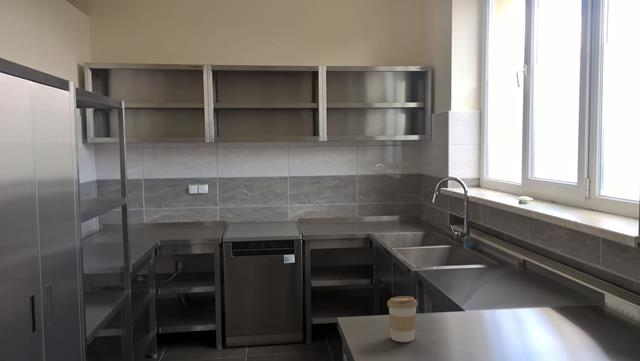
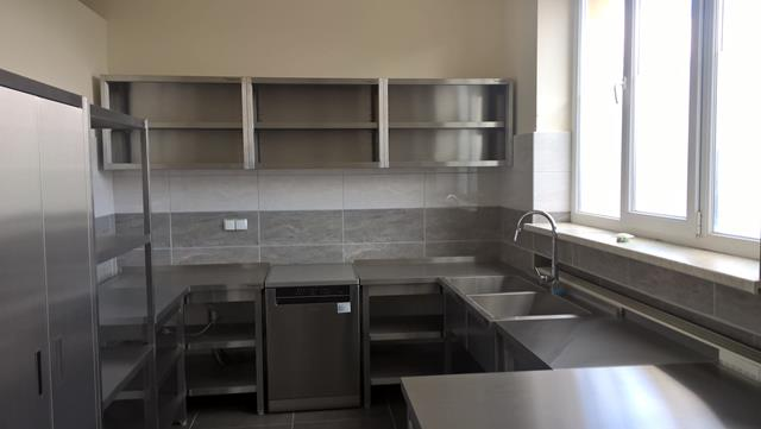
- coffee cup [386,295,418,343]
